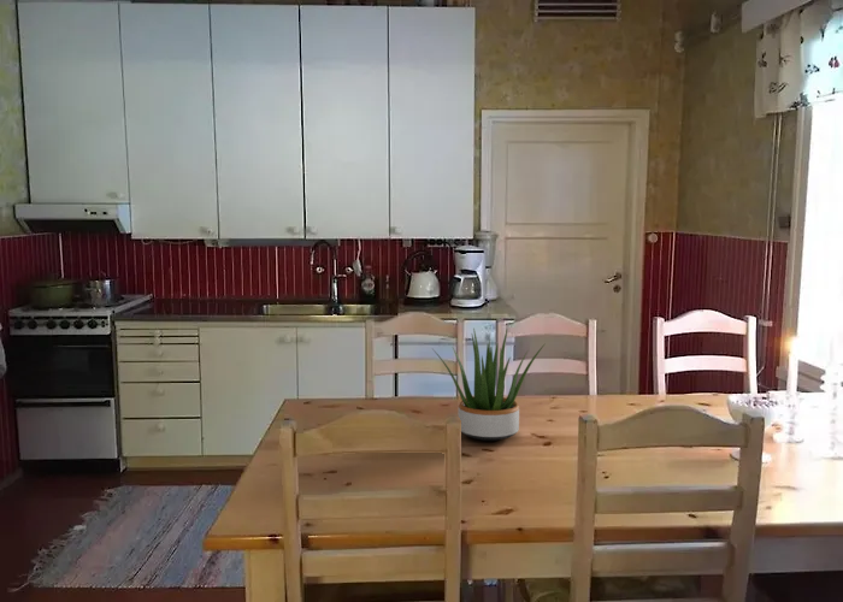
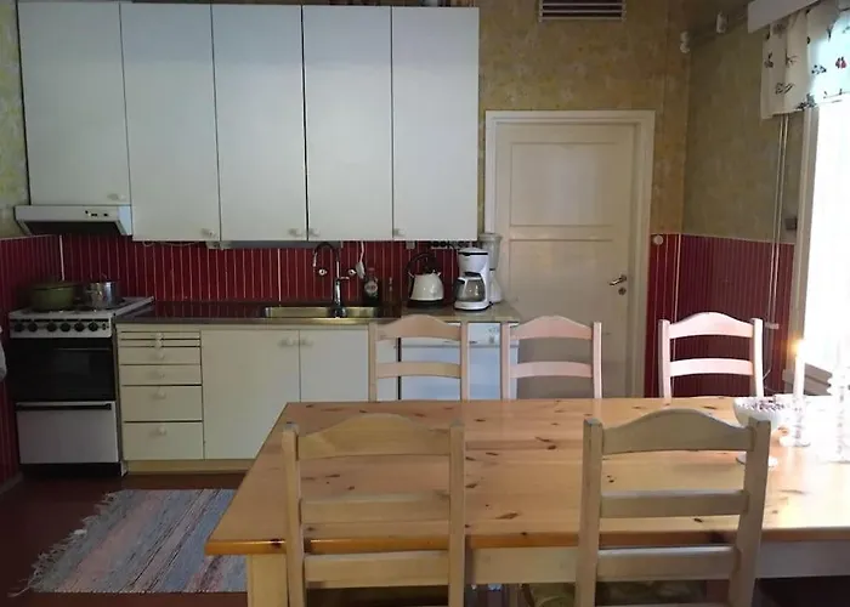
- potted plant [432,326,547,442]
